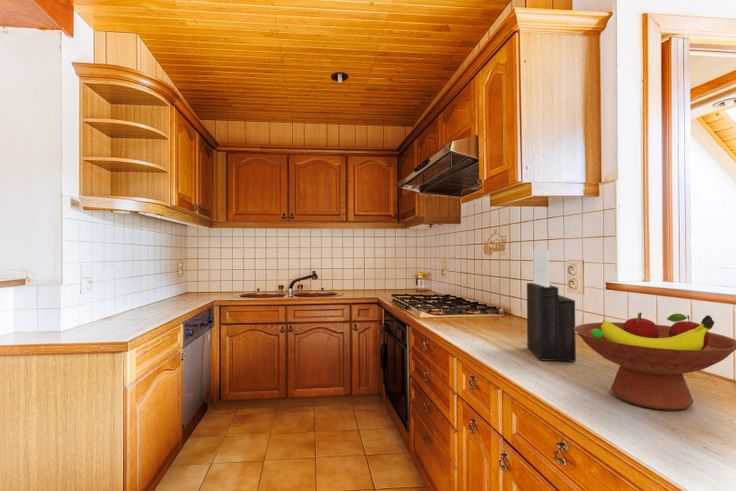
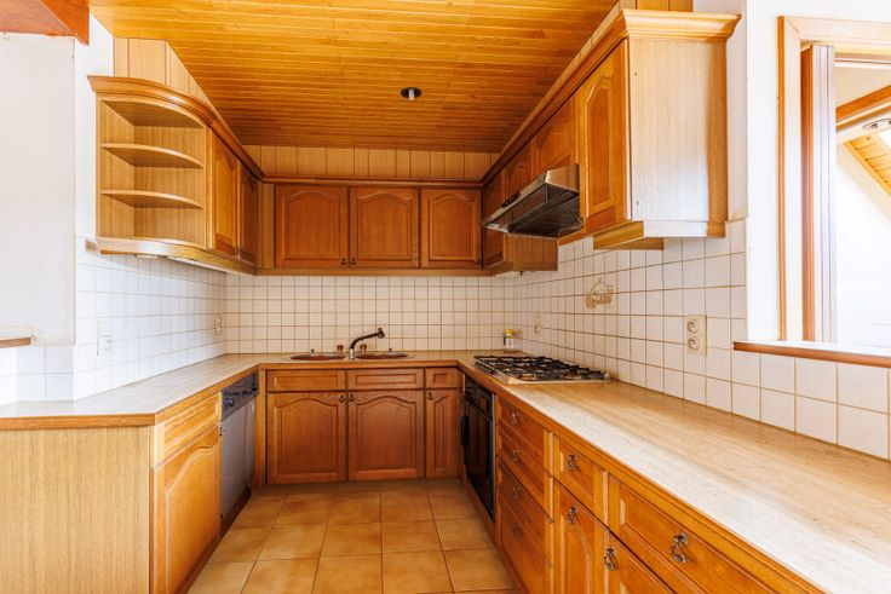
- fruit bowl [574,311,736,411]
- knife block [526,250,577,363]
